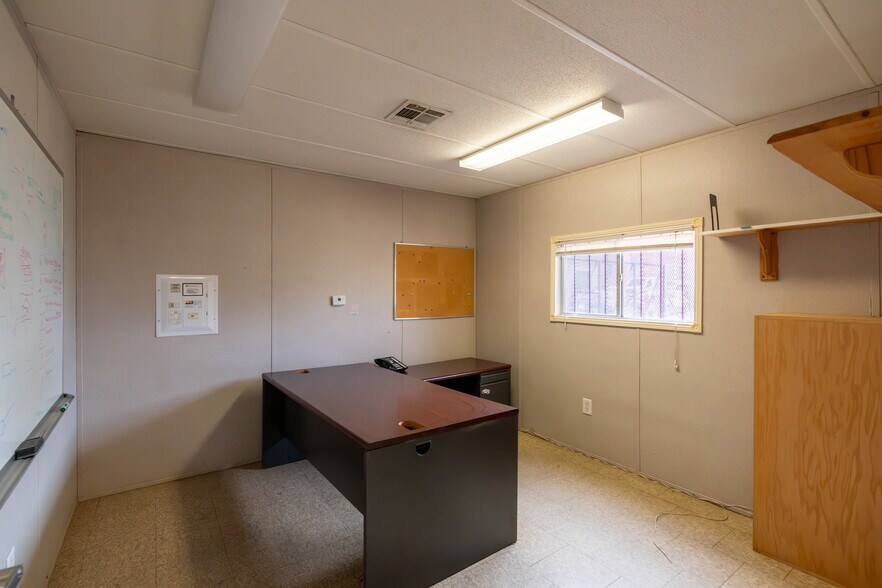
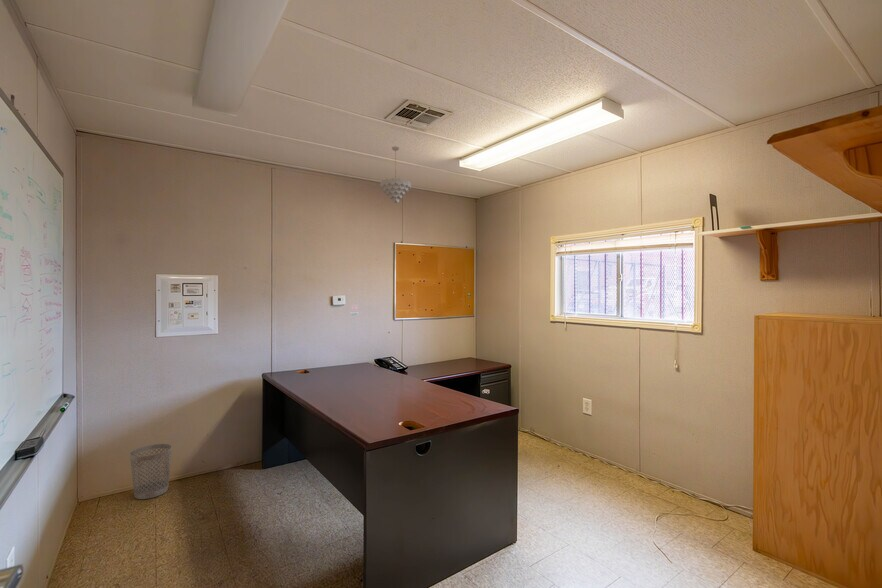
+ wastebasket [129,443,173,500]
+ pendant light [379,146,412,204]
